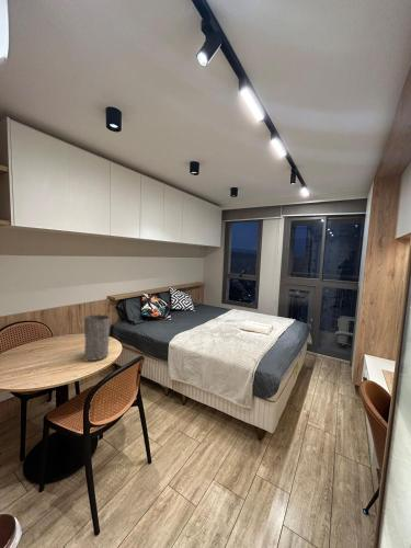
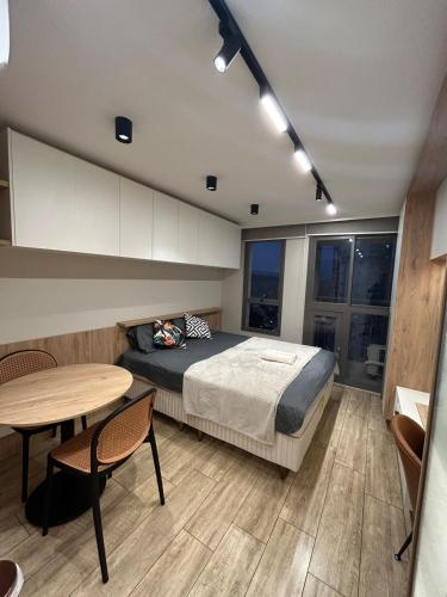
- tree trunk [83,313,111,362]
